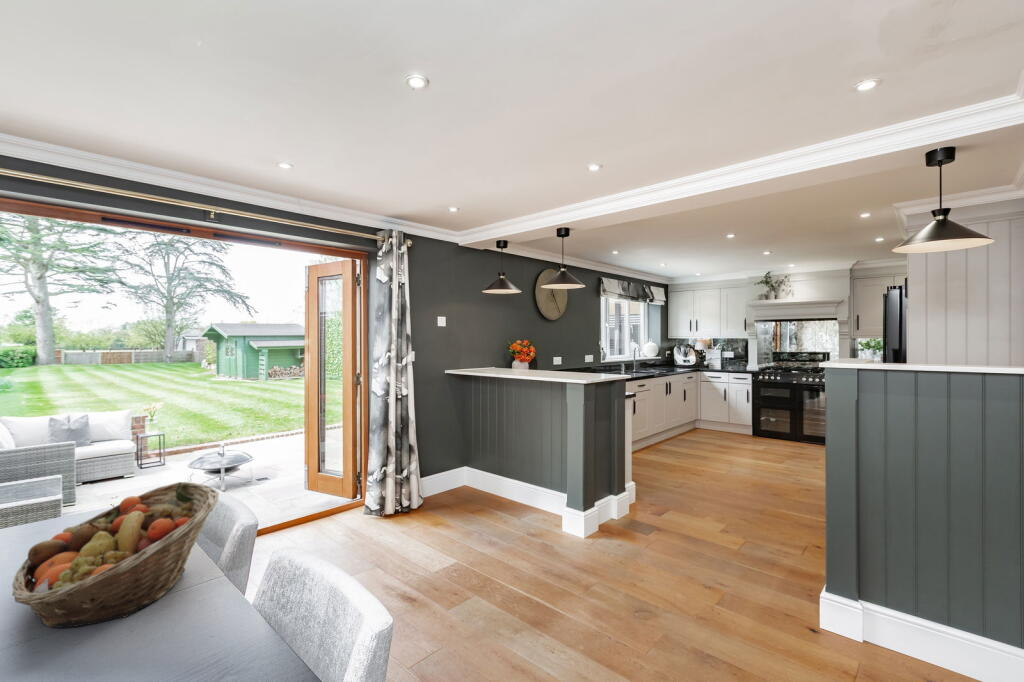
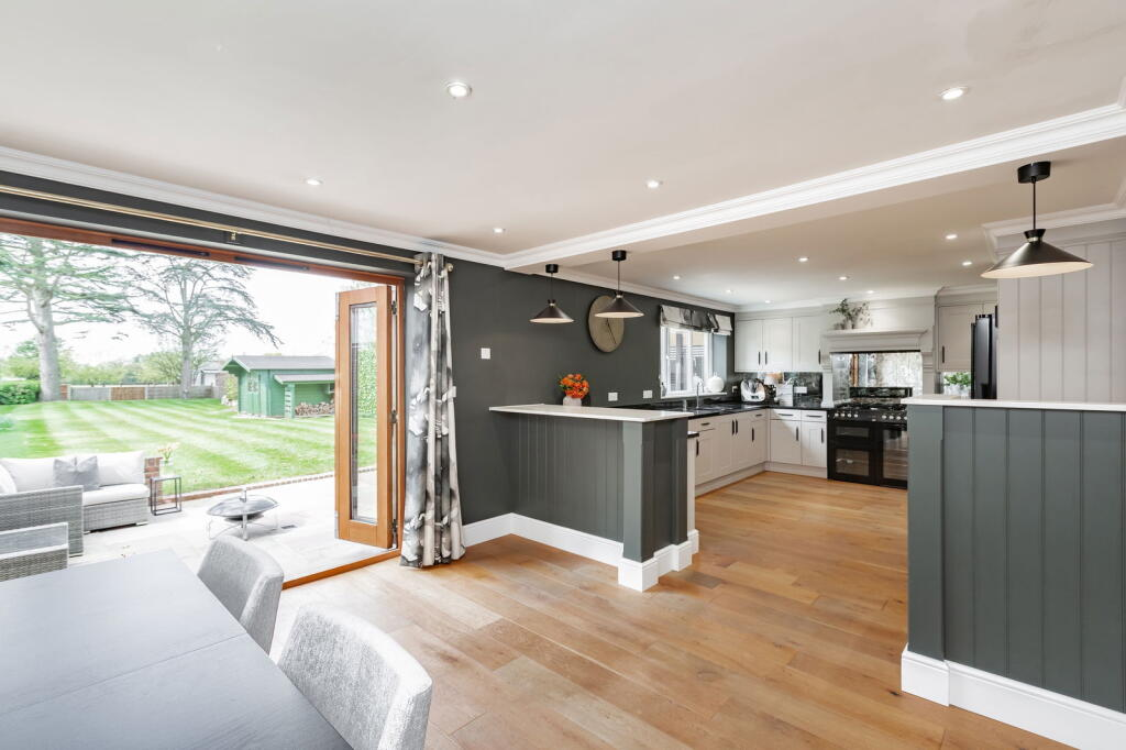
- fruit basket [11,481,220,629]
